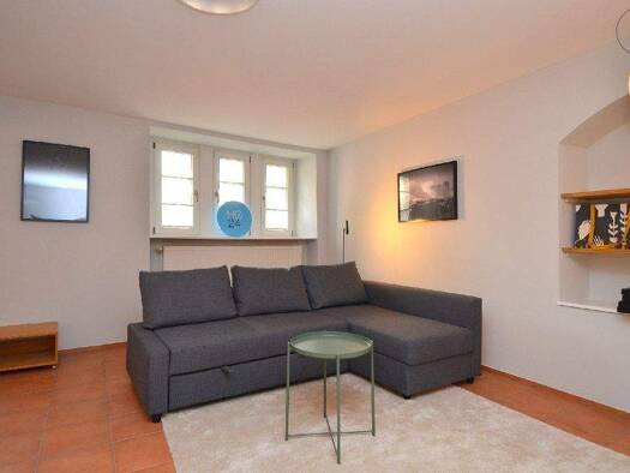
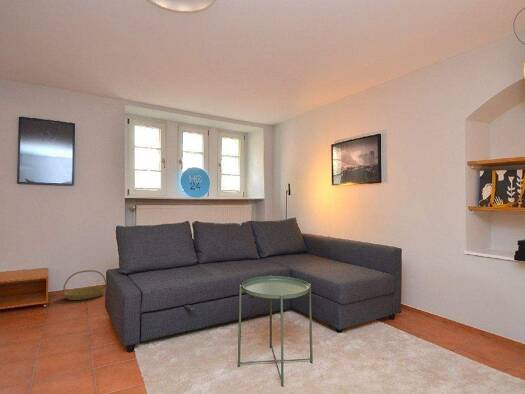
+ basket [61,269,107,301]
